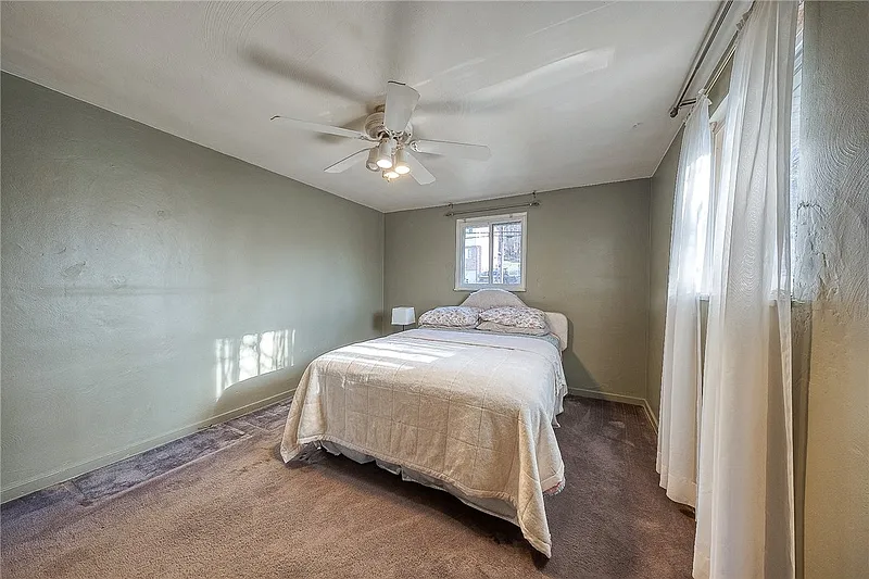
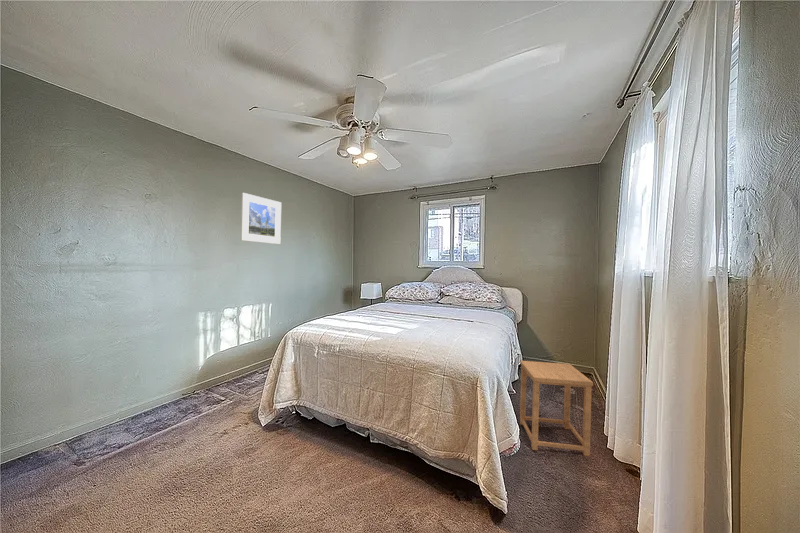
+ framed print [240,192,282,245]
+ side table [519,360,594,457]
